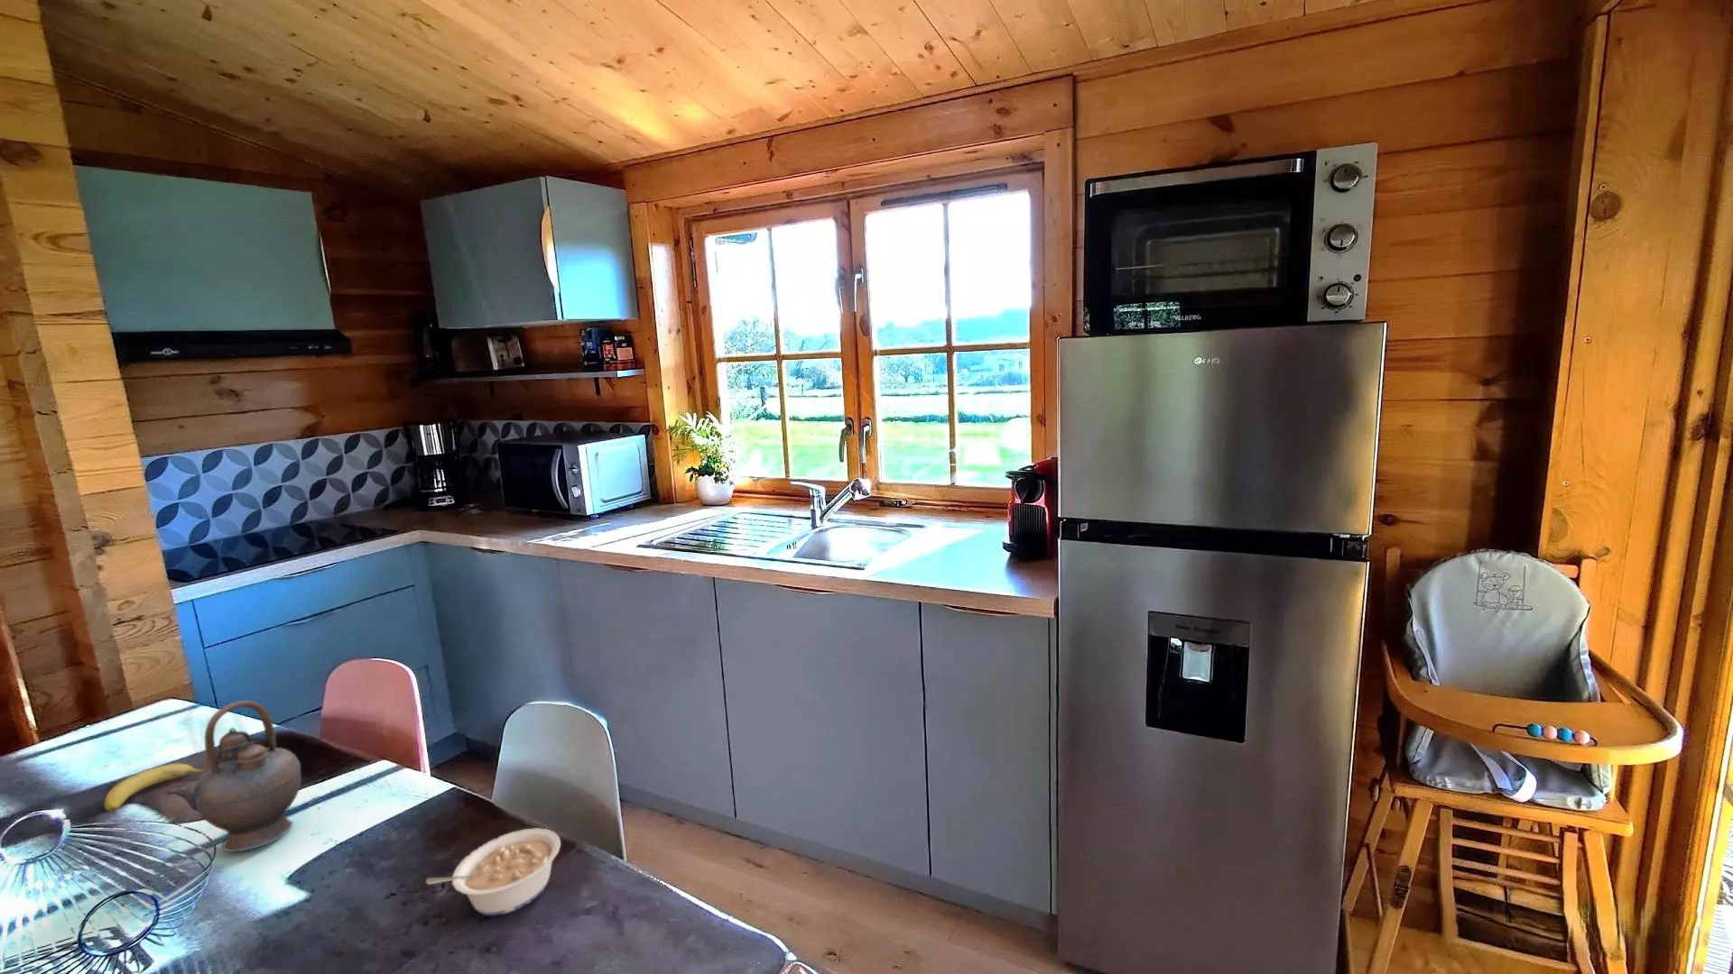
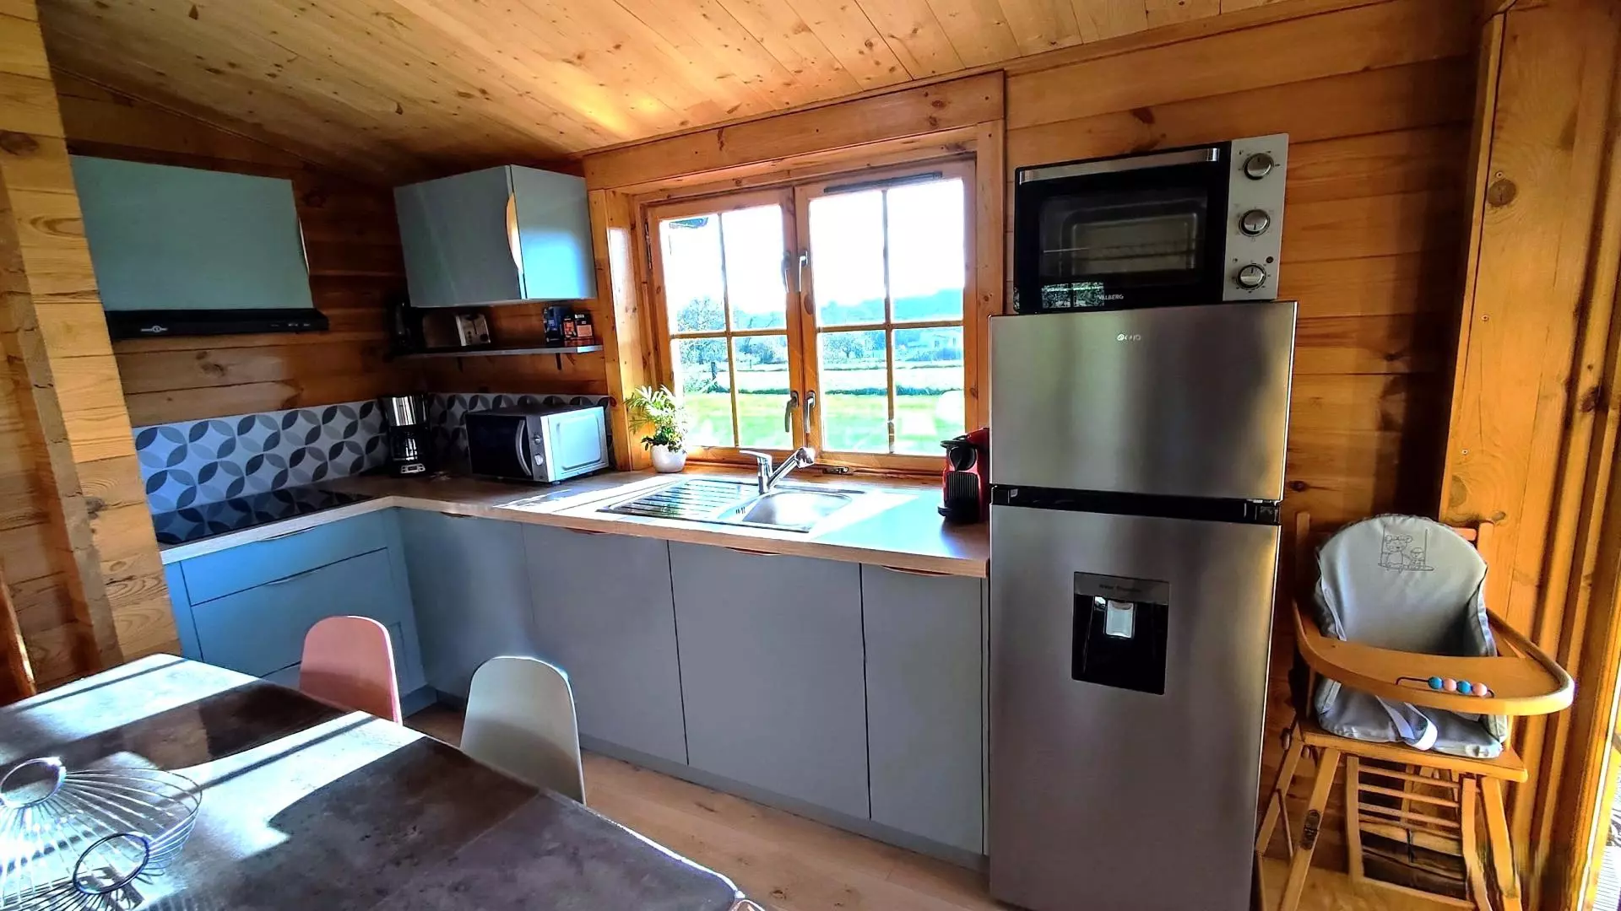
- teapot [165,699,302,853]
- legume [425,828,562,916]
- fruit [104,764,206,812]
